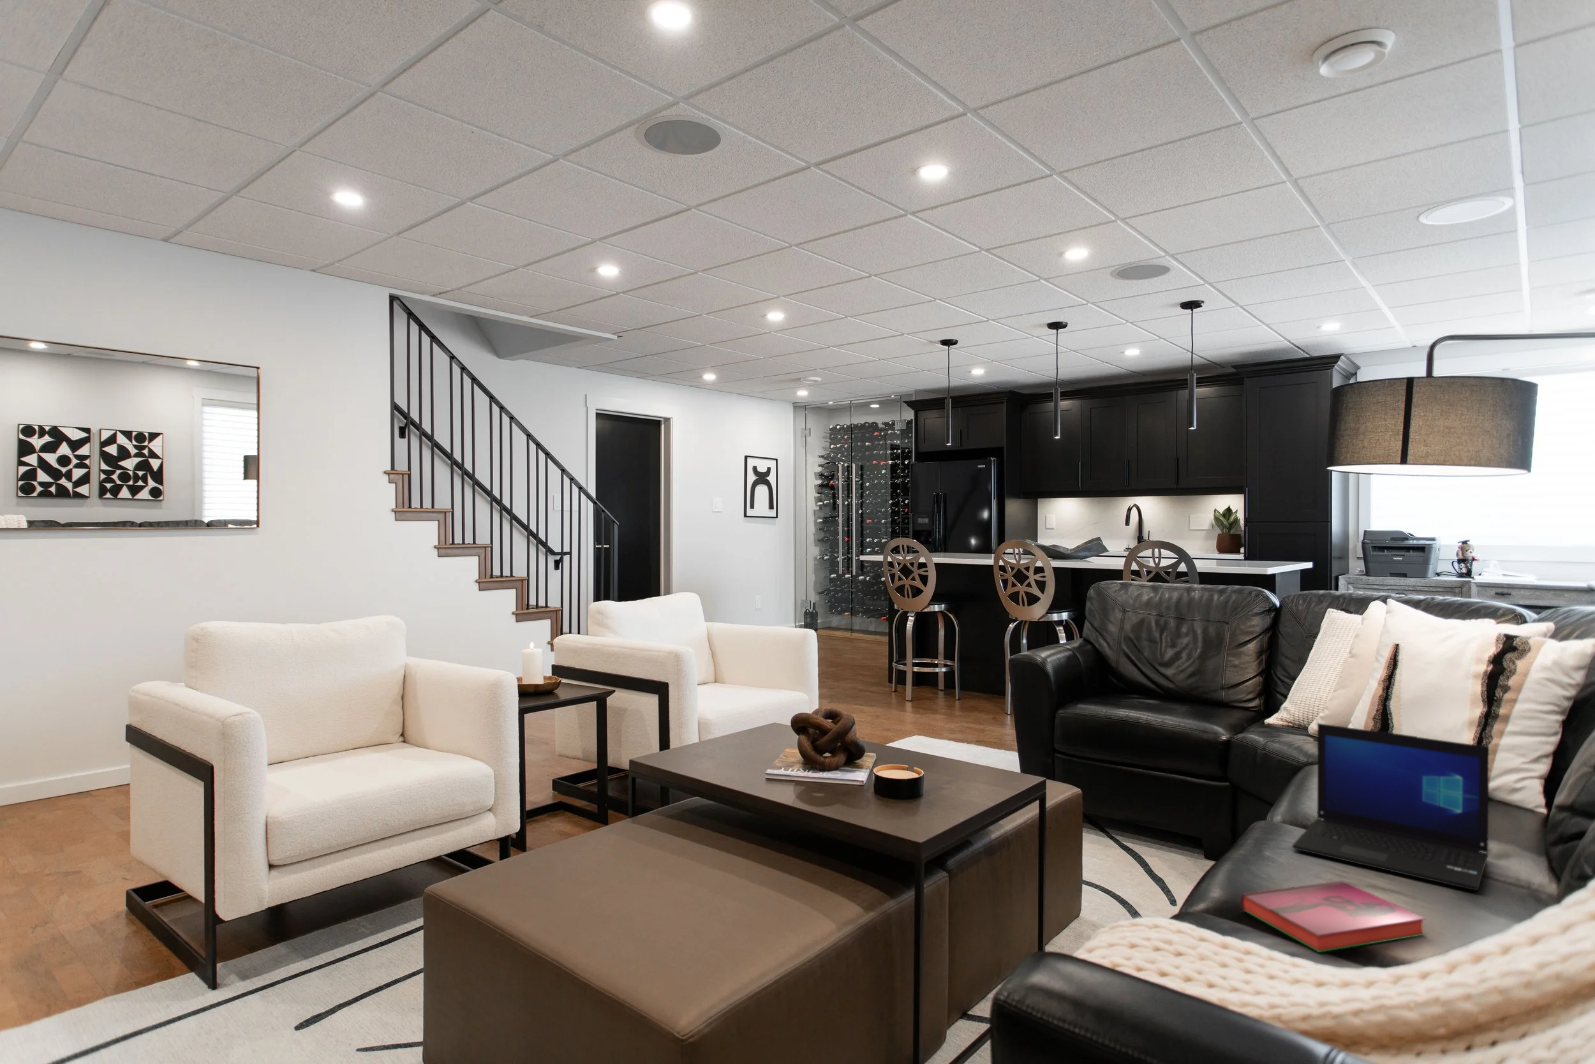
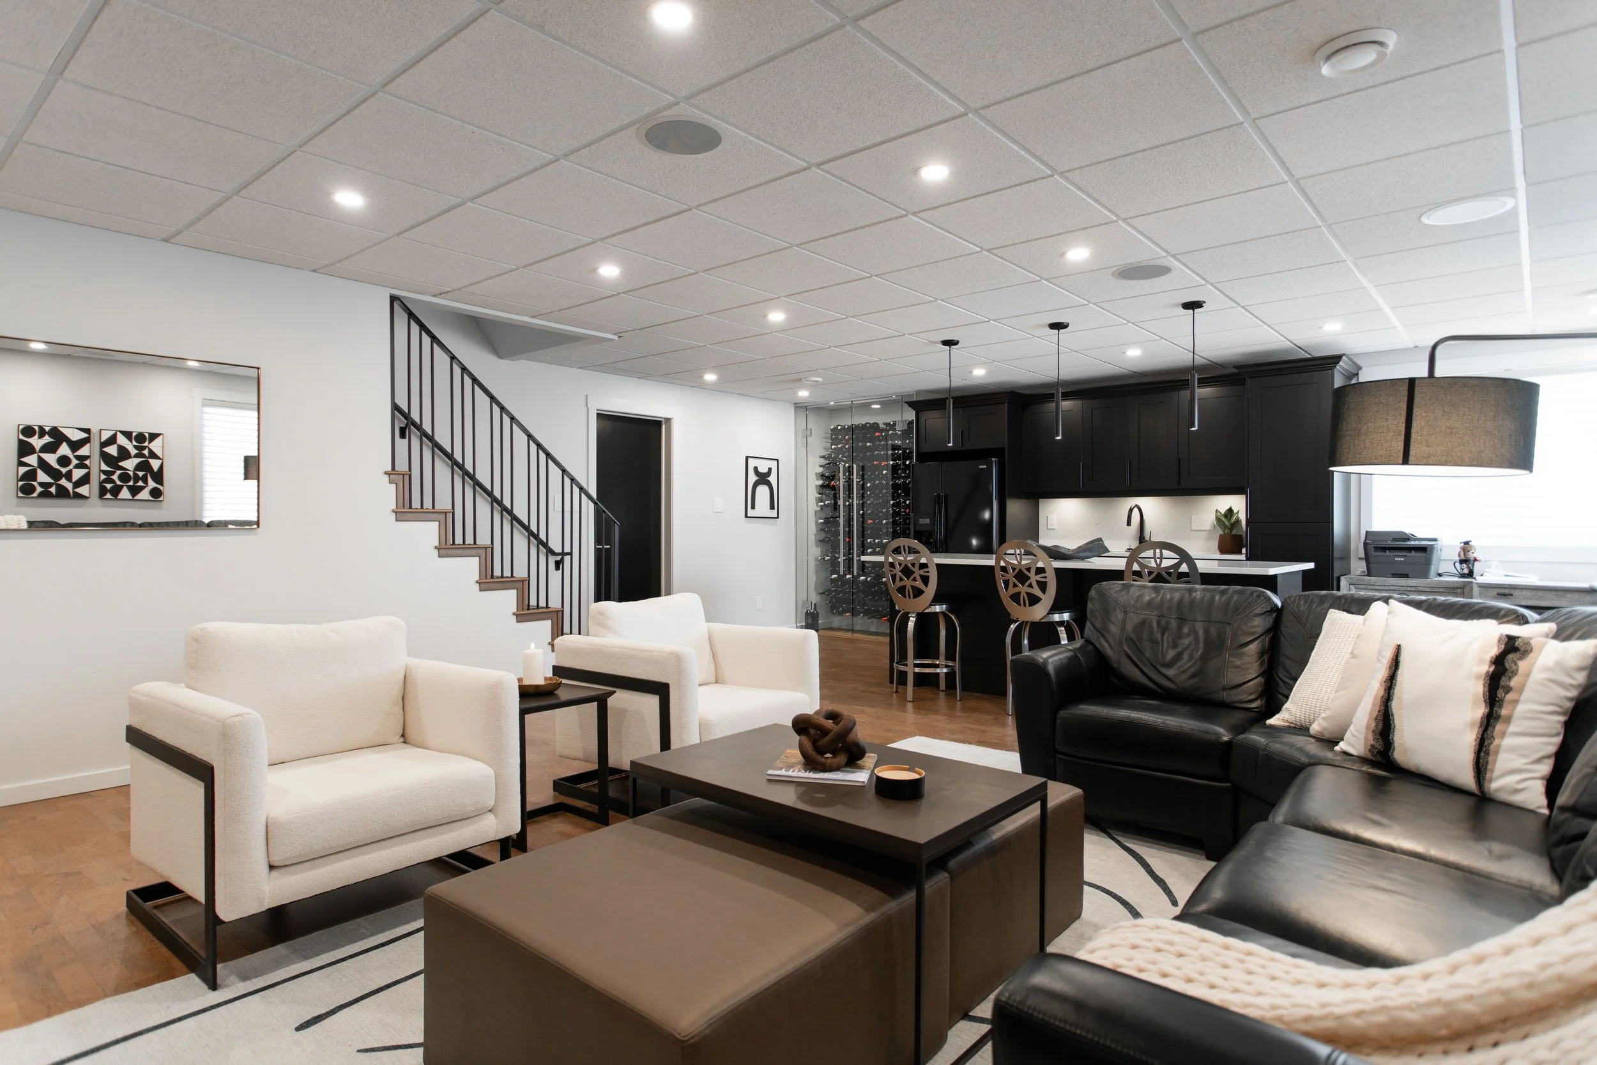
- laptop [1291,723,1489,891]
- hardback book [1240,880,1426,954]
